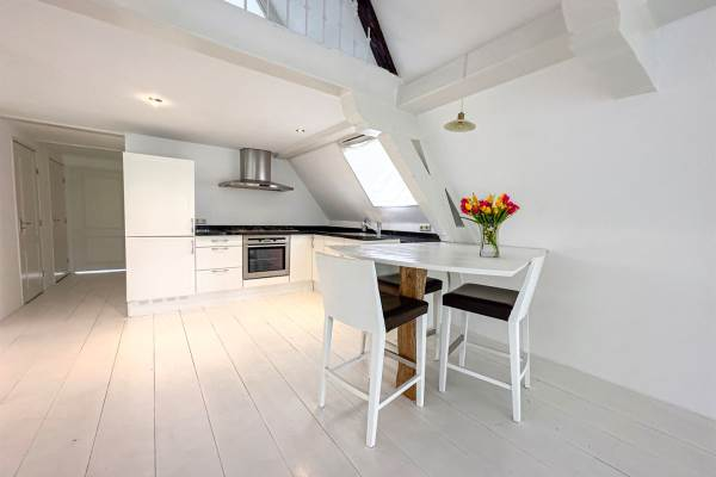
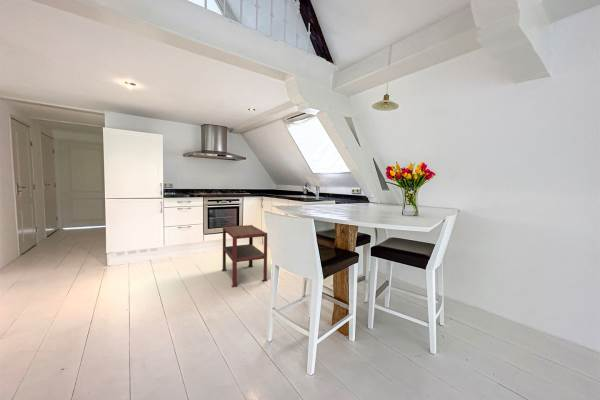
+ side table [221,224,268,289]
